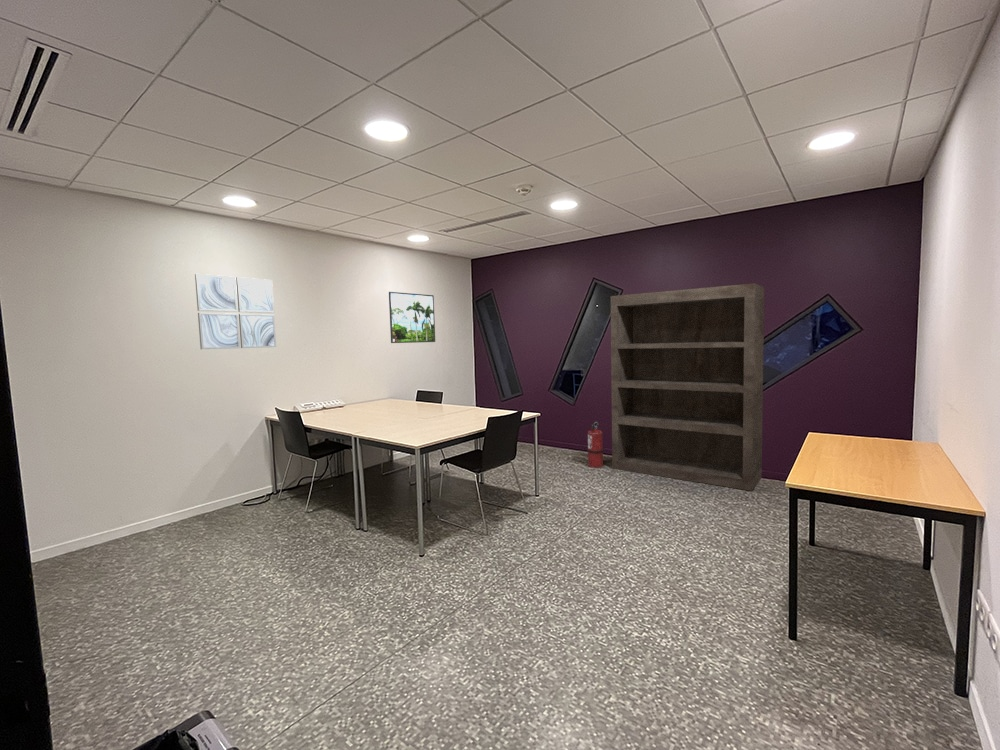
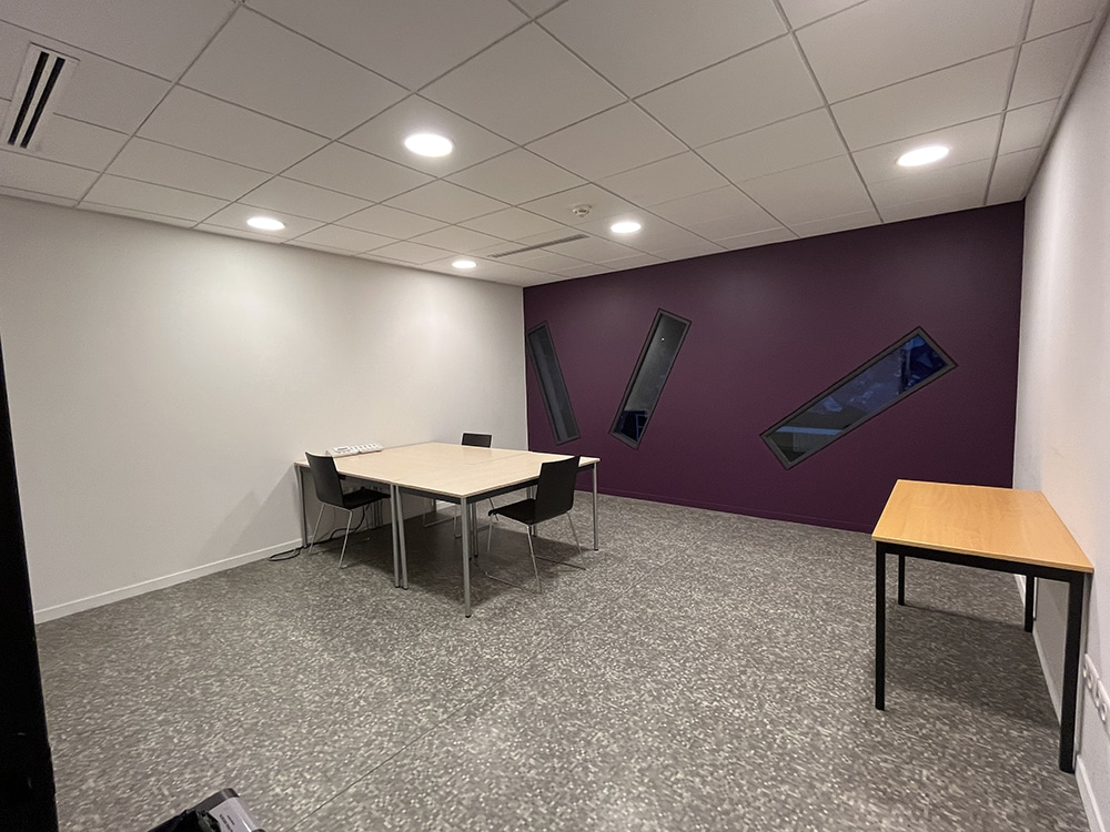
- wall art [194,273,277,350]
- bookshelf [610,282,765,492]
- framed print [388,291,436,344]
- fire extinguisher [587,421,604,469]
